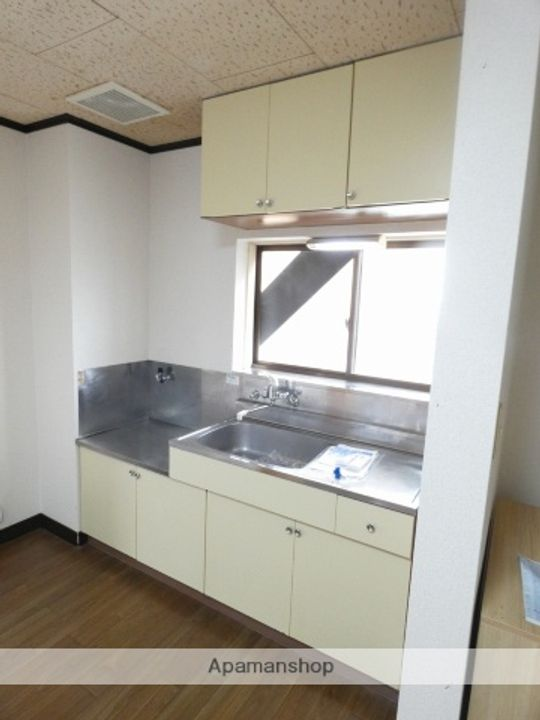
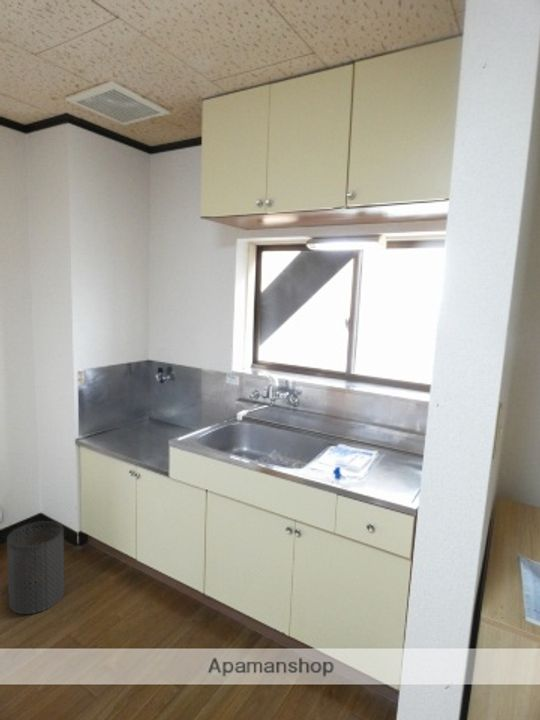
+ trash can [6,520,65,615]
